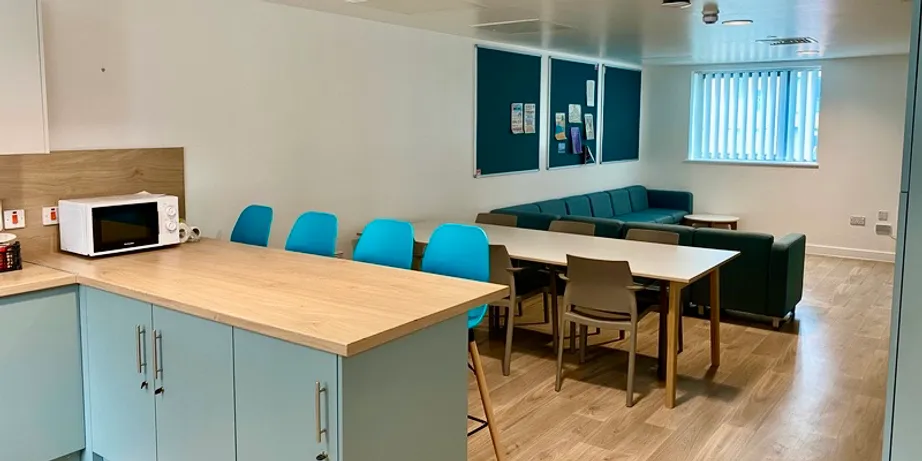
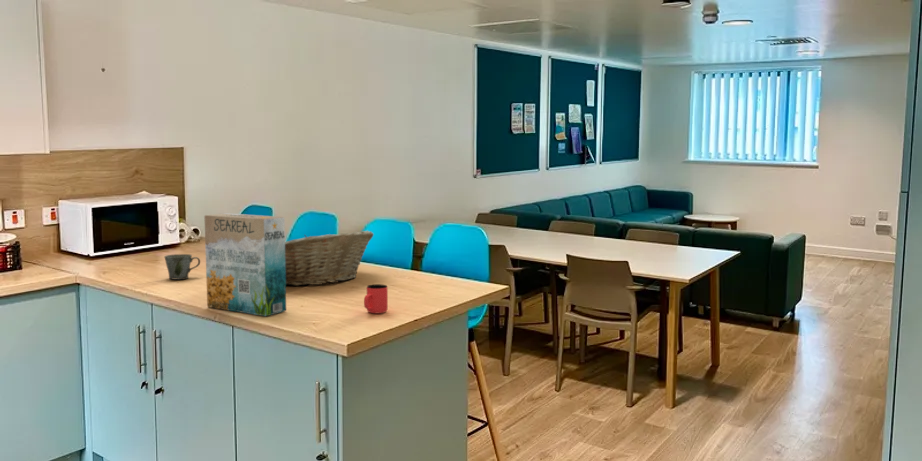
+ fruit basket [285,229,375,287]
+ cup [363,283,389,314]
+ mug [163,253,201,281]
+ cereal box [203,212,287,317]
